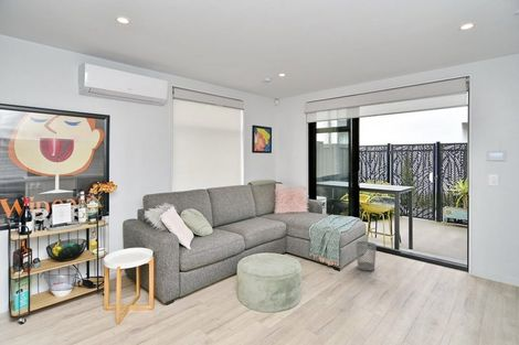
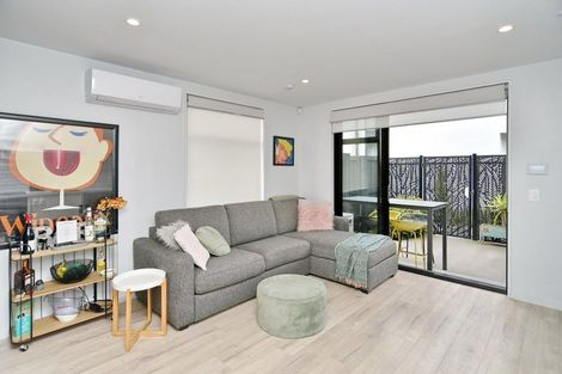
- wastebasket [354,240,378,271]
